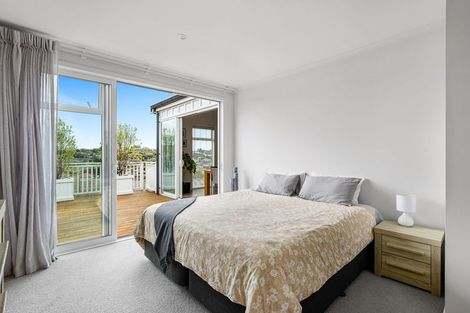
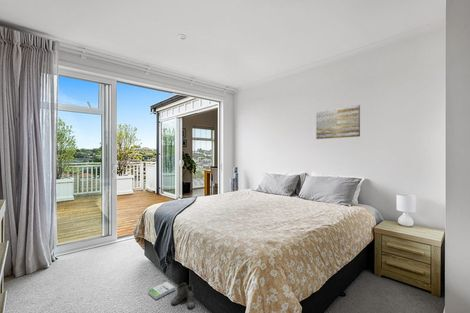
+ box [147,281,176,300]
+ boots [170,282,200,310]
+ wall art [315,104,361,140]
